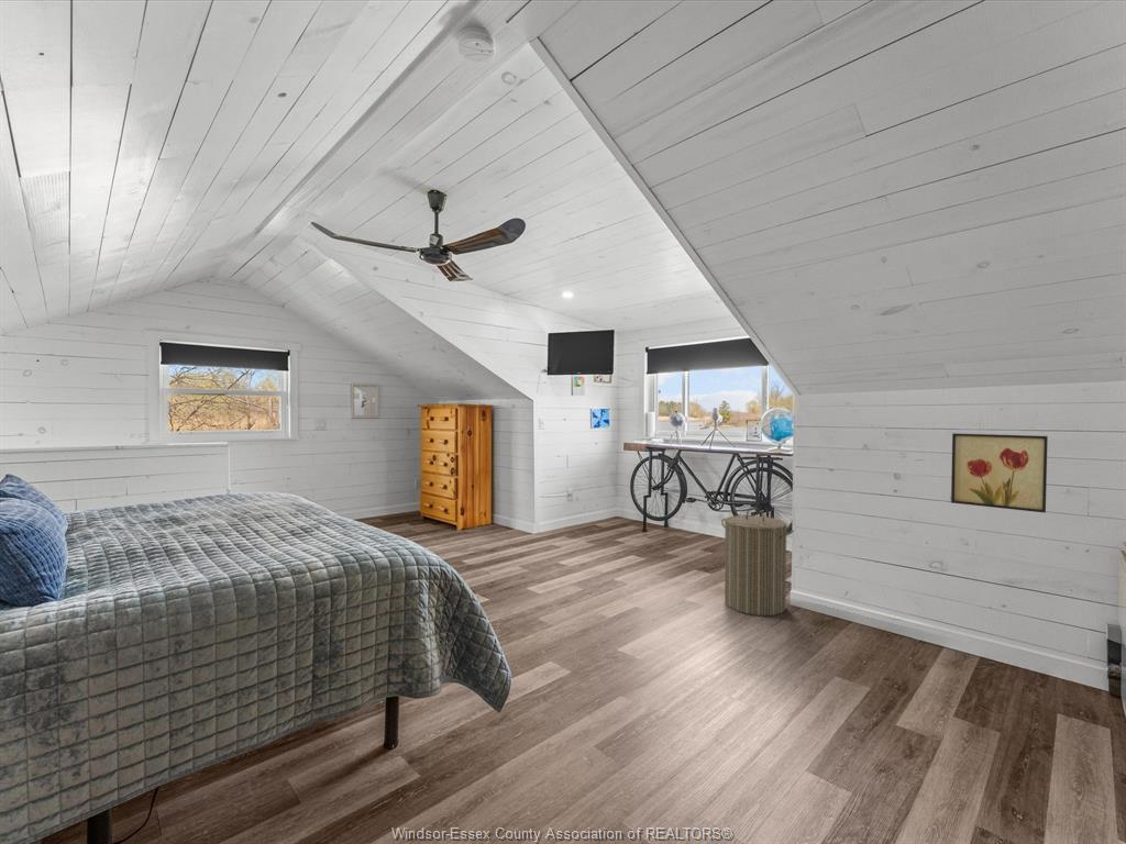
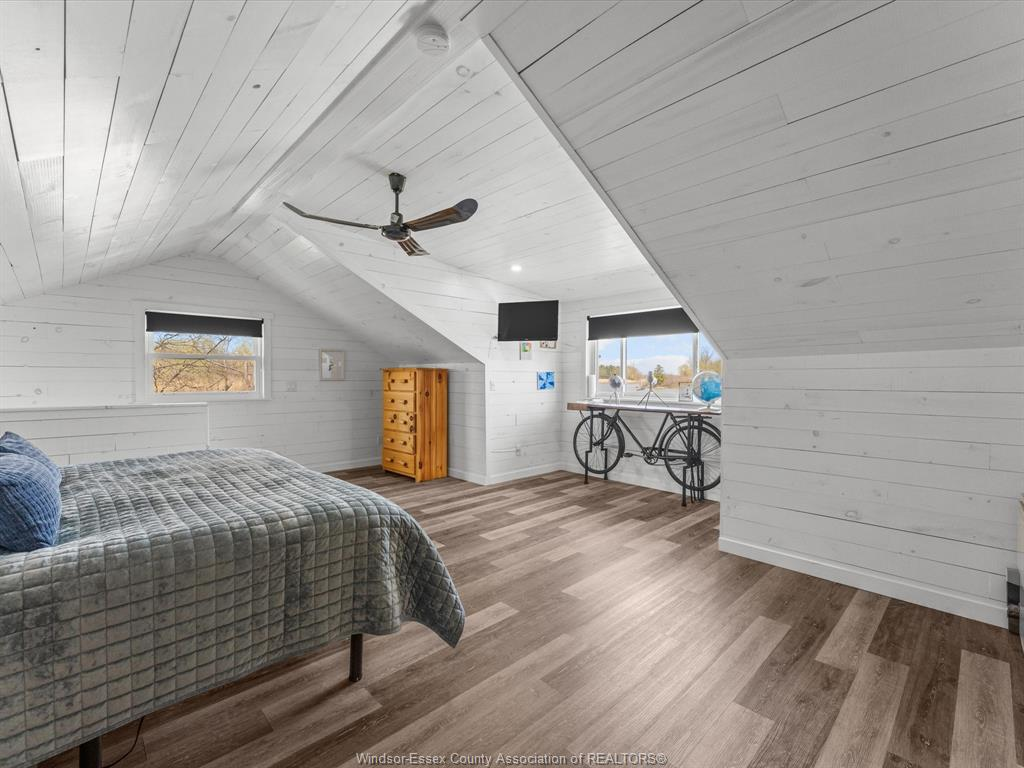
- wall art [950,432,1049,514]
- laundry hamper [720,507,795,617]
